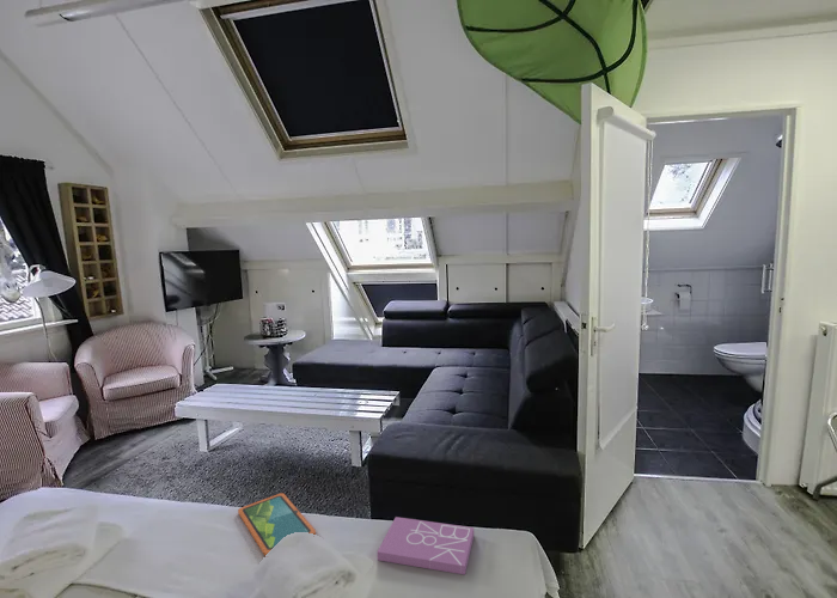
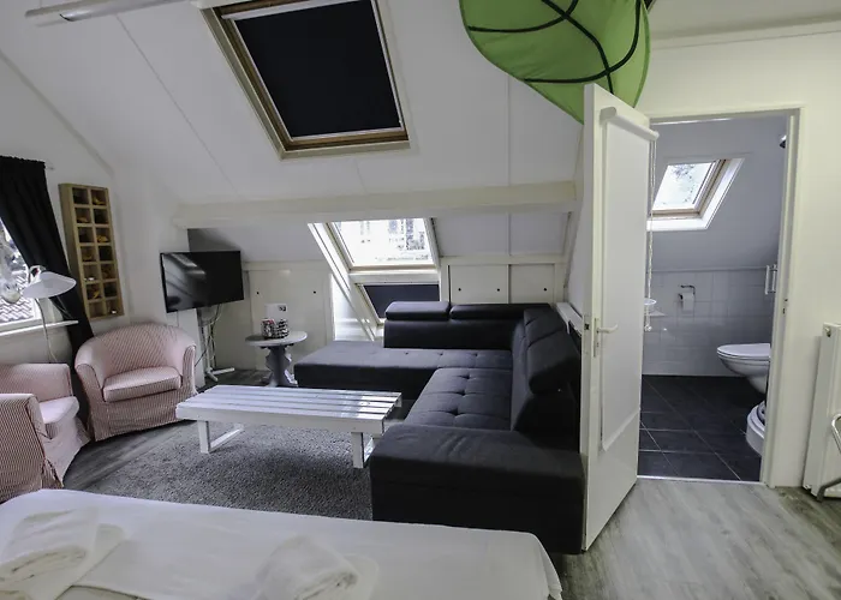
- tablet [237,492,317,557]
- book [375,515,475,575]
